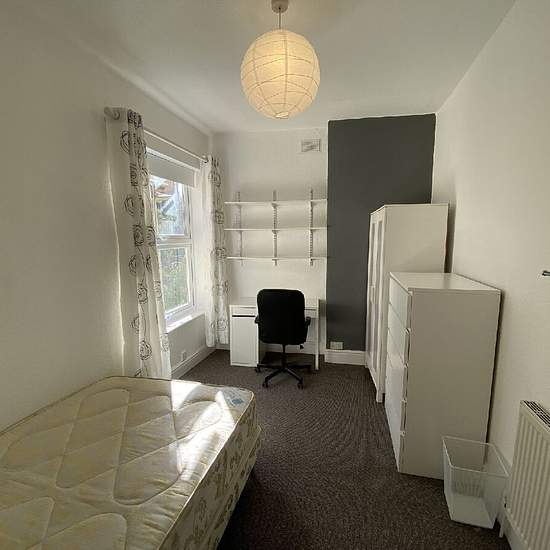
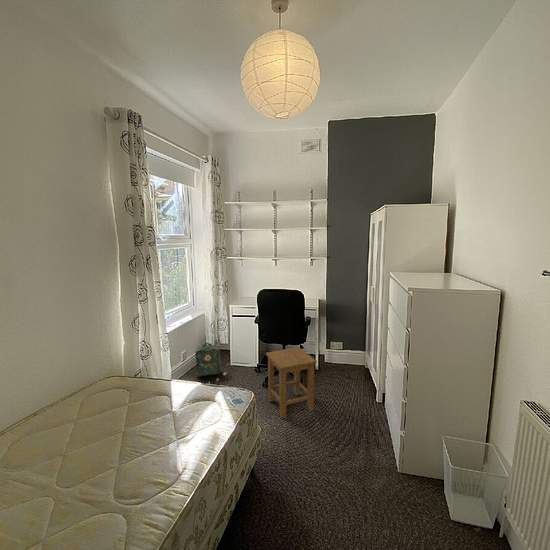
+ backpack [194,341,232,385]
+ stool [265,346,318,419]
